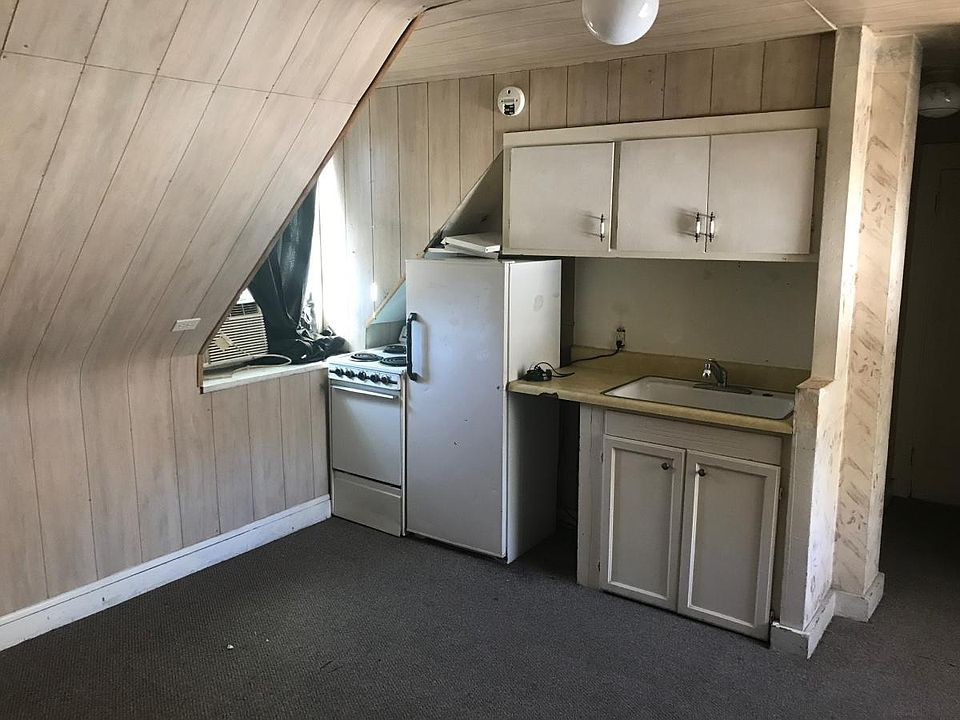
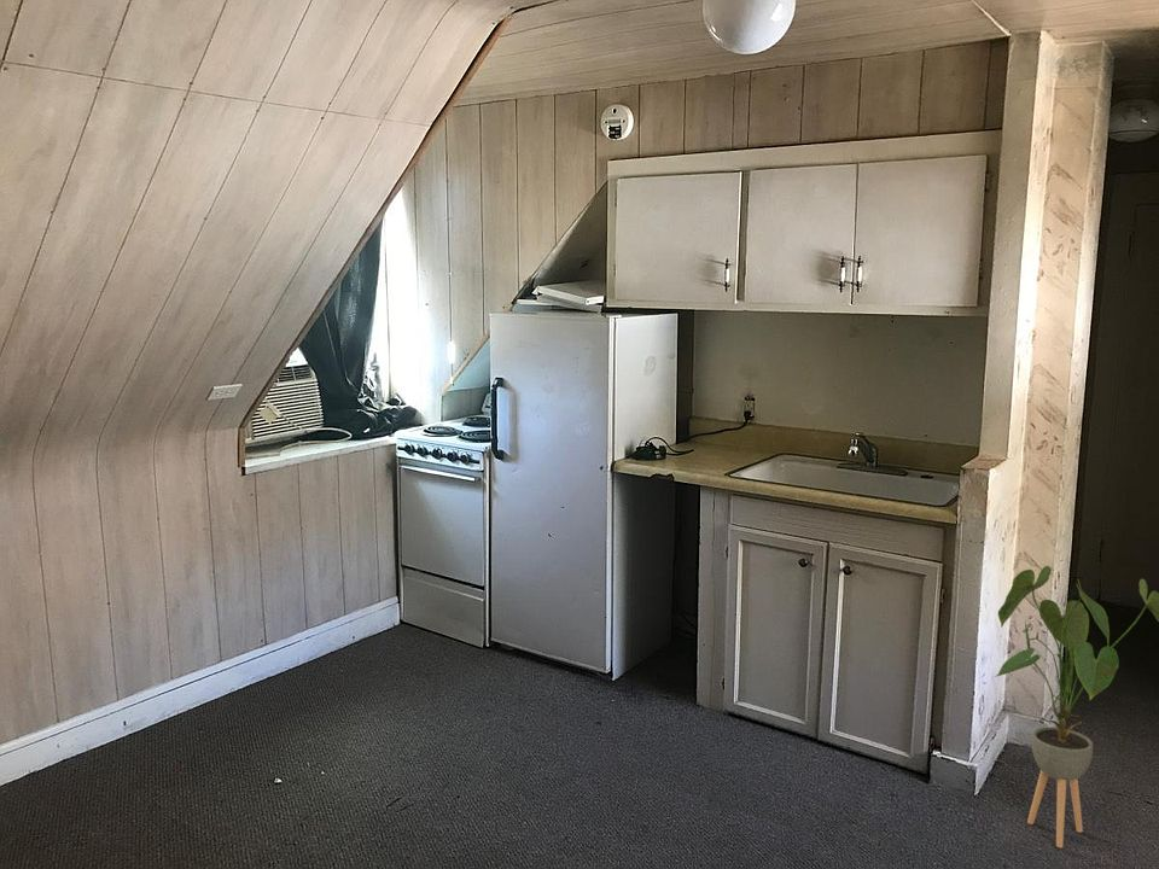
+ house plant [994,565,1159,848]
